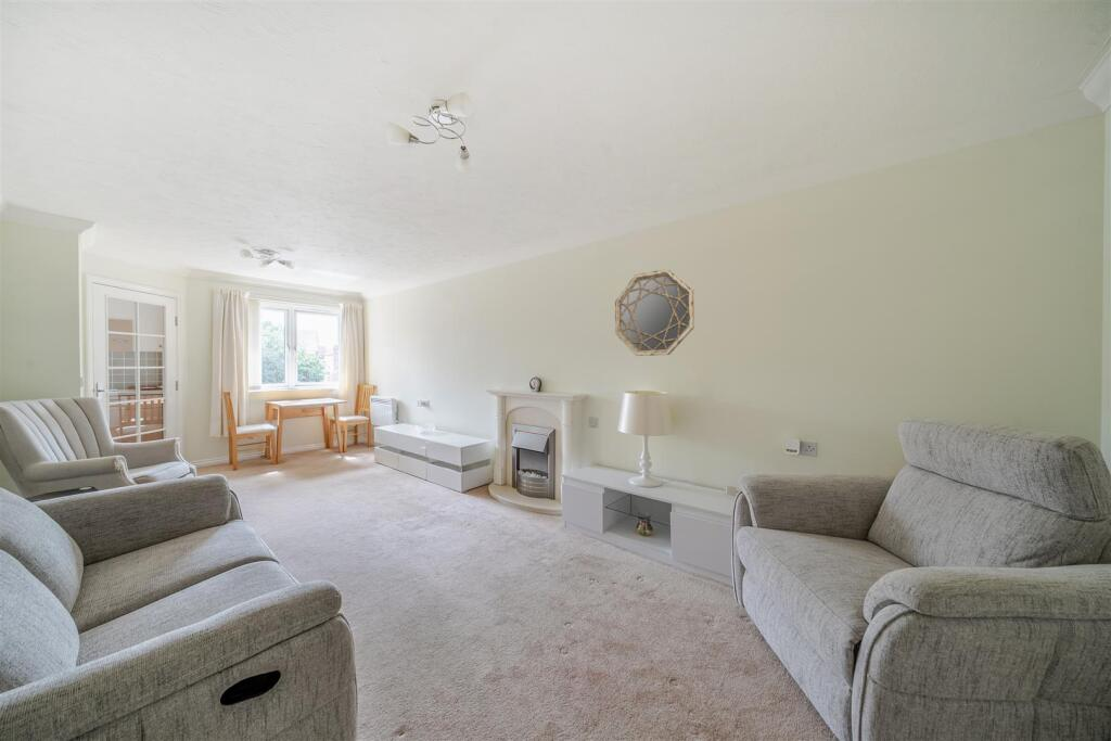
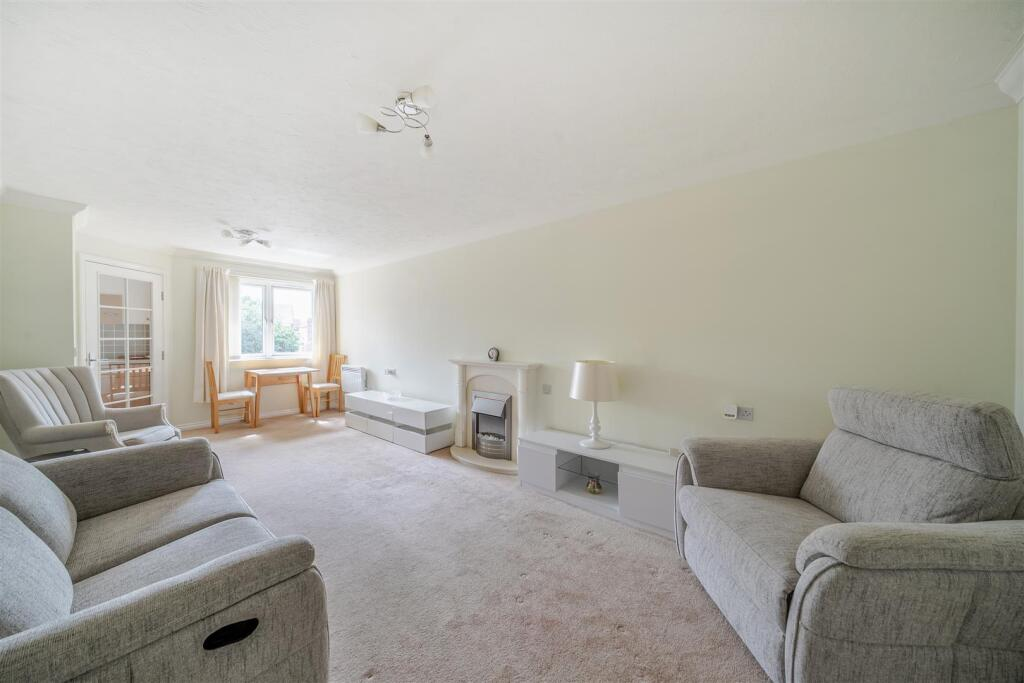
- home mirror [614,268,695,357]
